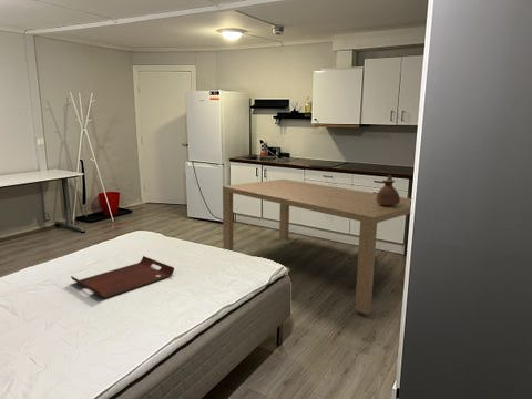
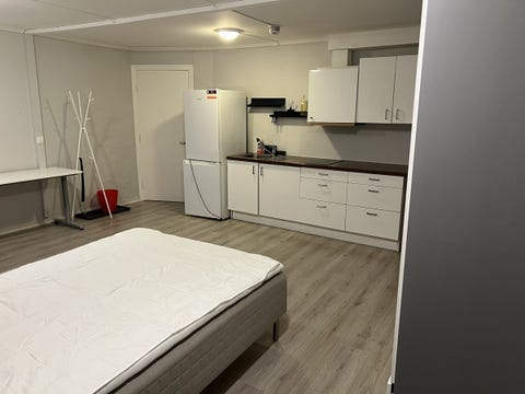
- serving tray [70,255,175,299]
- dining table [222,178,412,316]
- ceramic jug [376,174,400,205]
